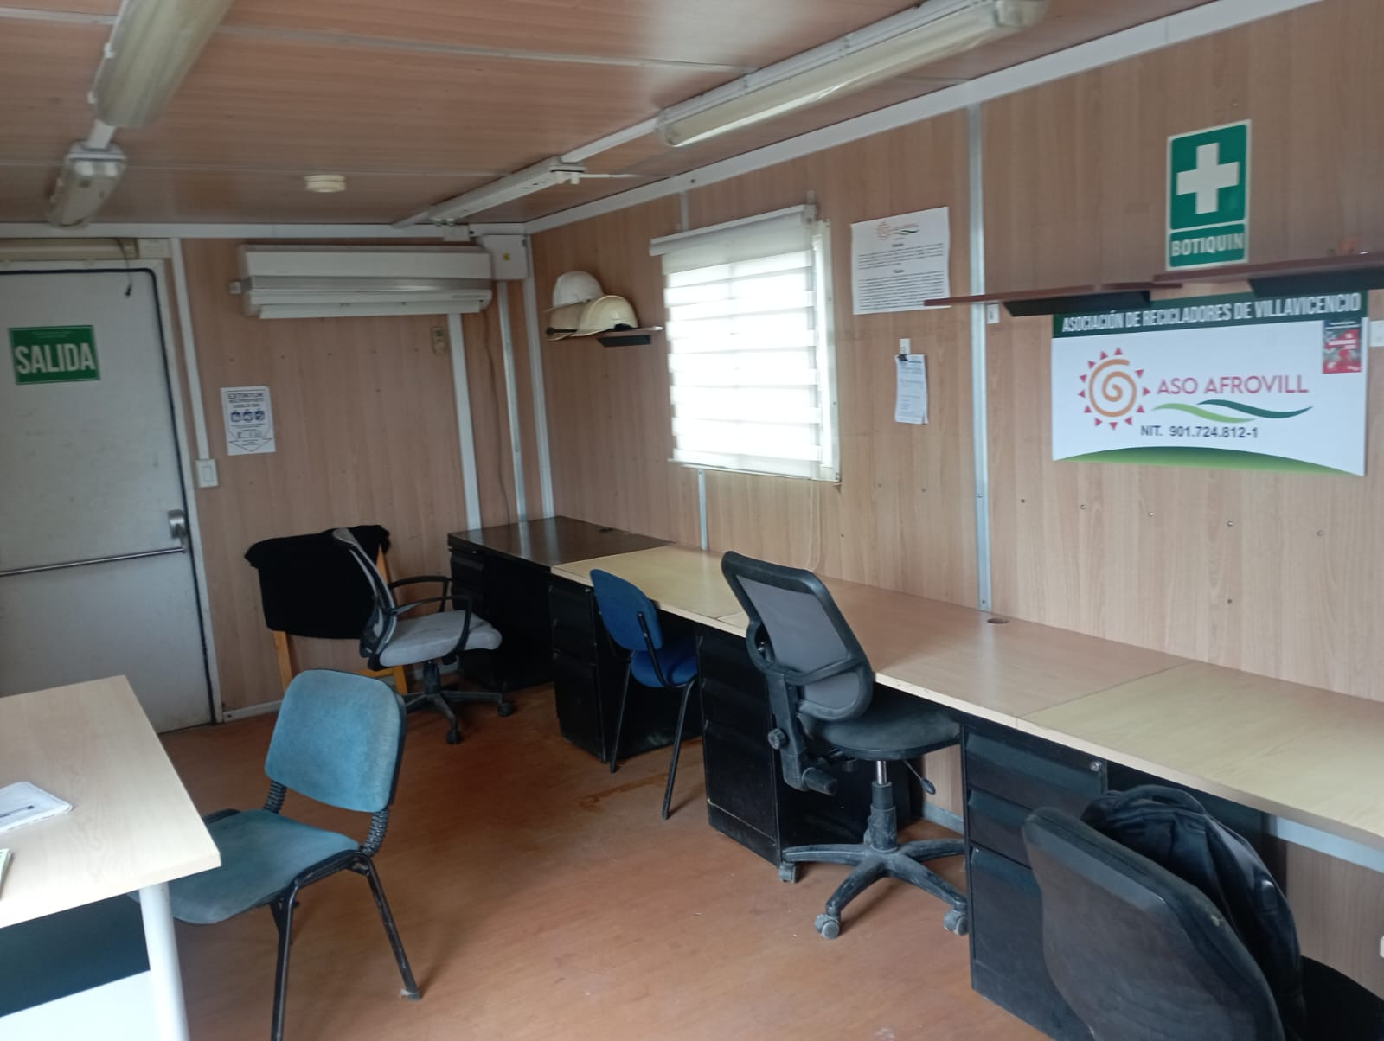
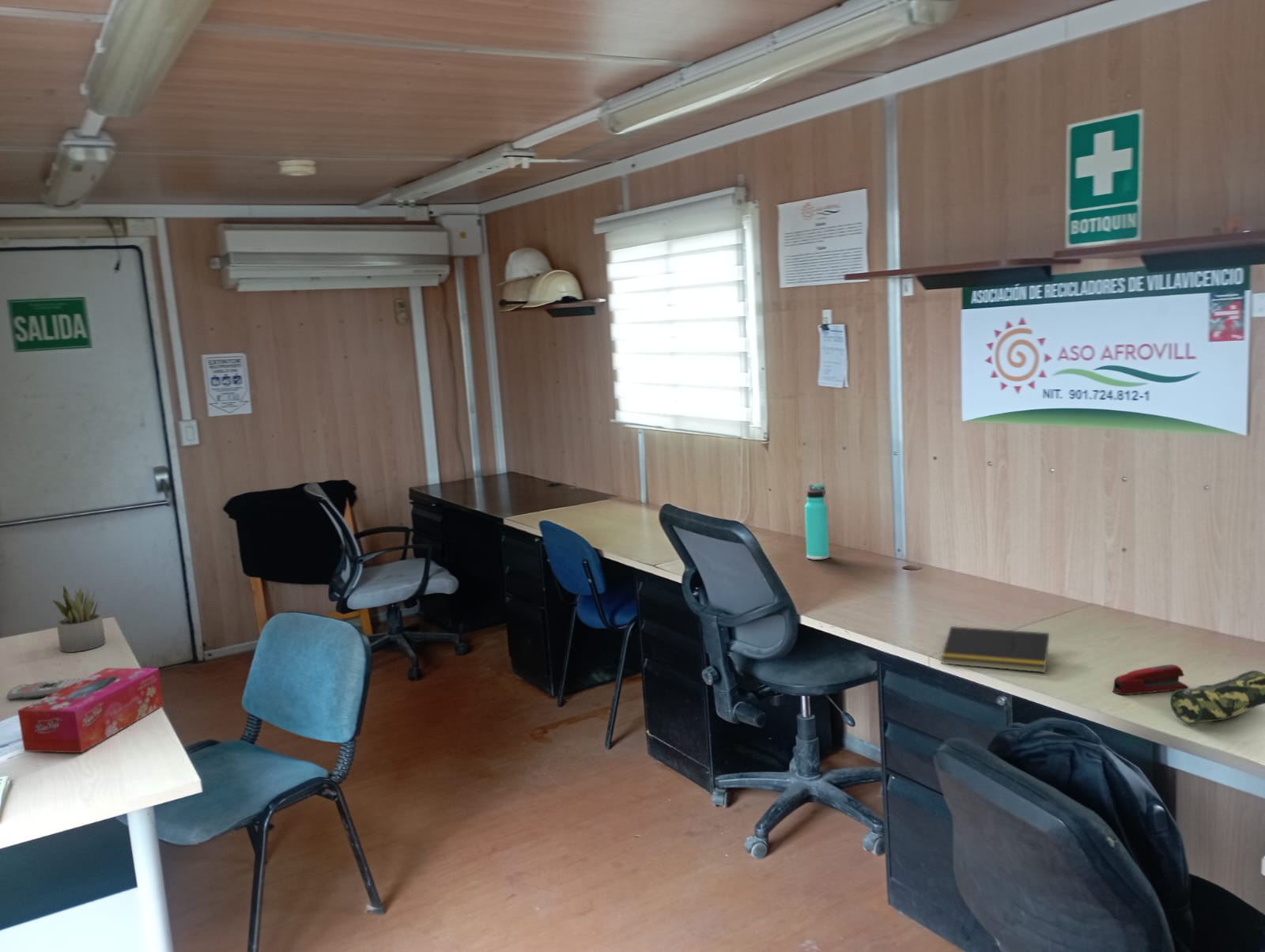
+ pencil case [1169,670,1265,725]
+ thermos bottle [804,483,829,561]
+ stapler [1112,663,1189,696]
+ succulent plant [52,584,106,653]
+ tissue box [17,667,164,754]
+ remote control [6,677,86,701]
+ notepad [940,625,1050,673]
